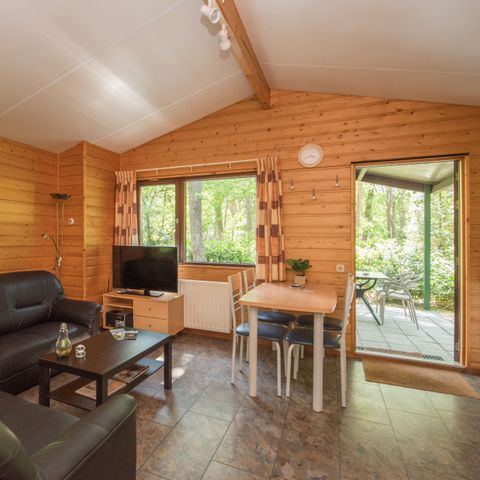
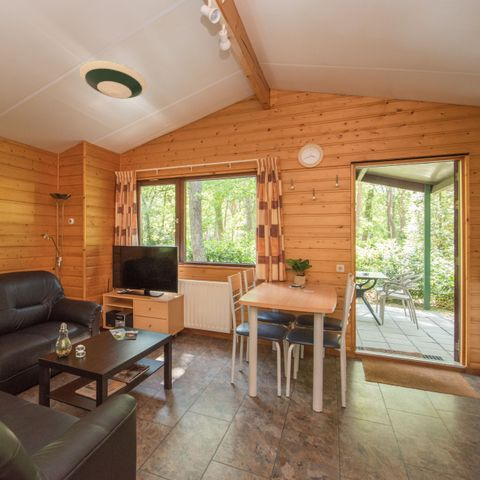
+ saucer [78,59,148,100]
